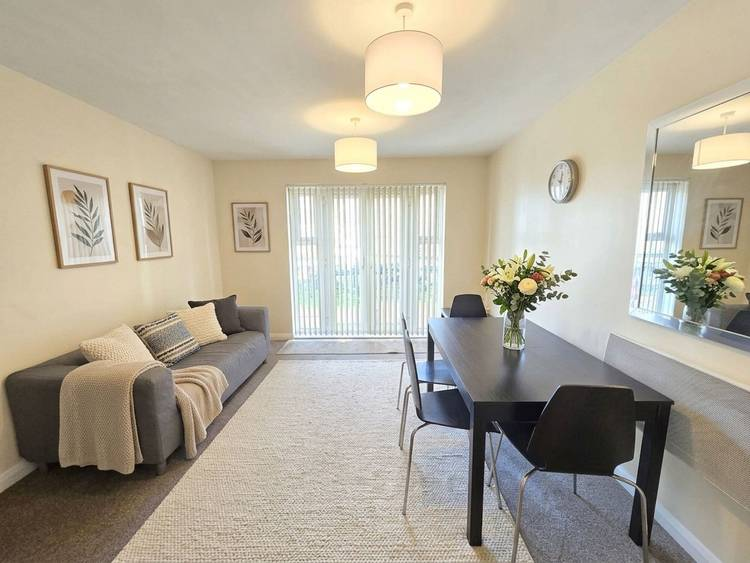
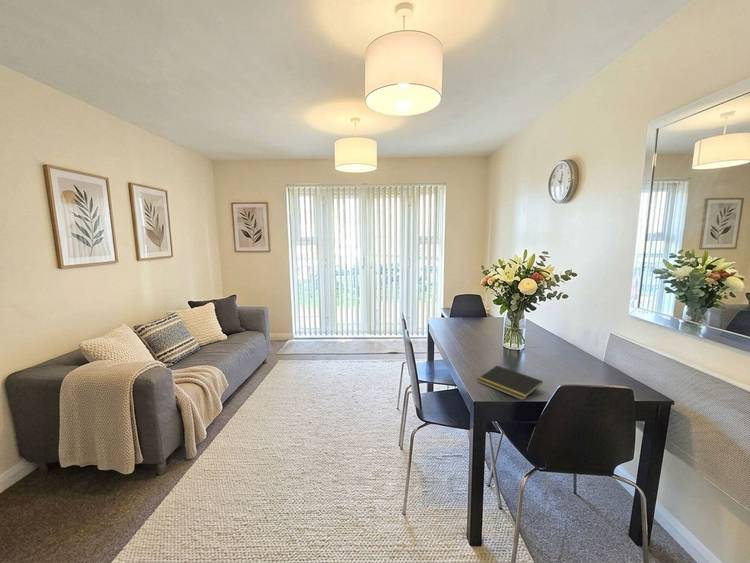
+ notepad [476,365,544,401]
